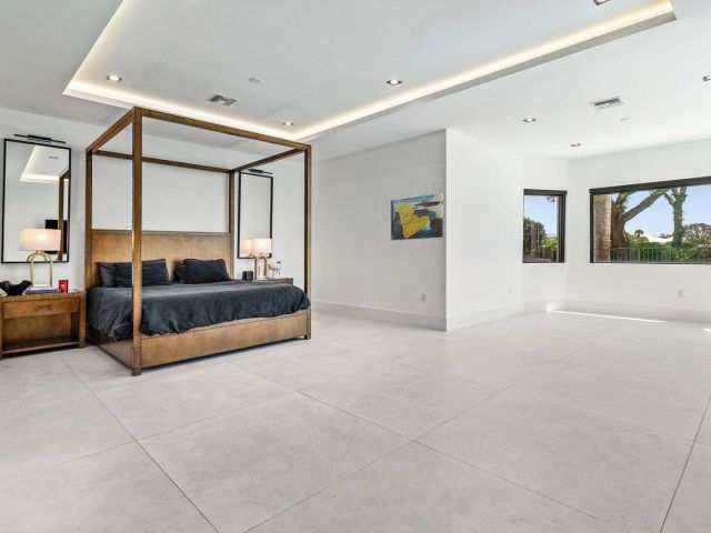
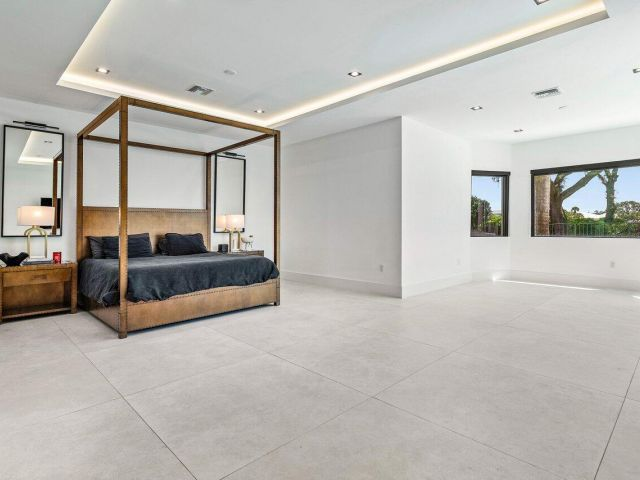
- wall art [390,192,444,241]
